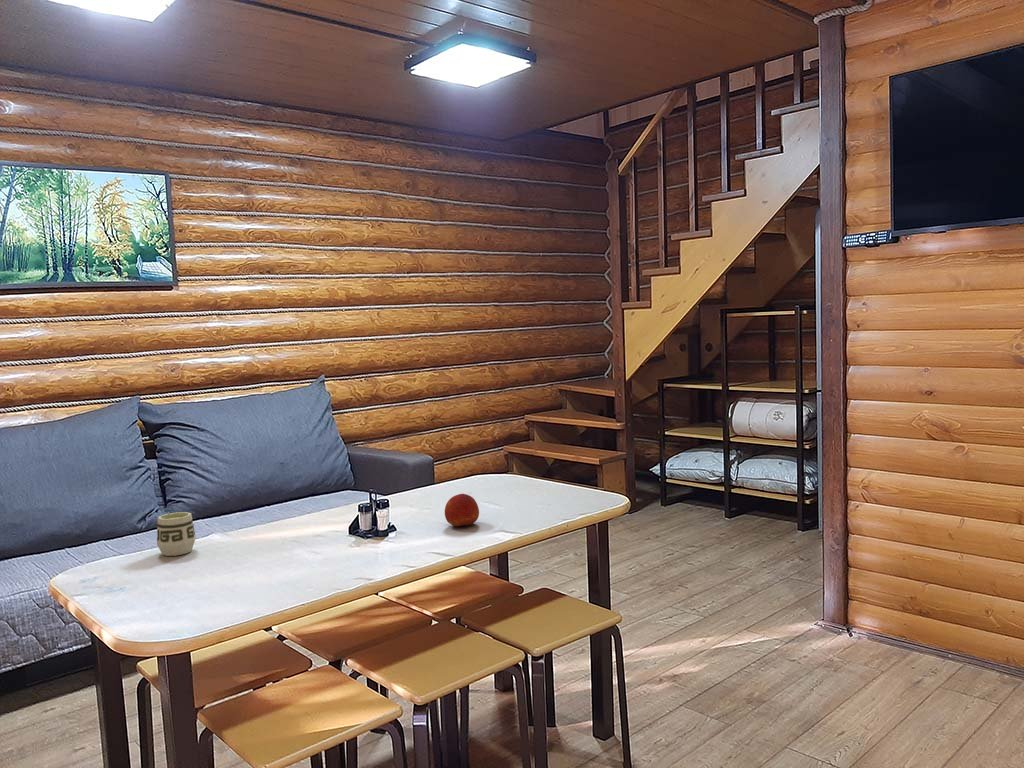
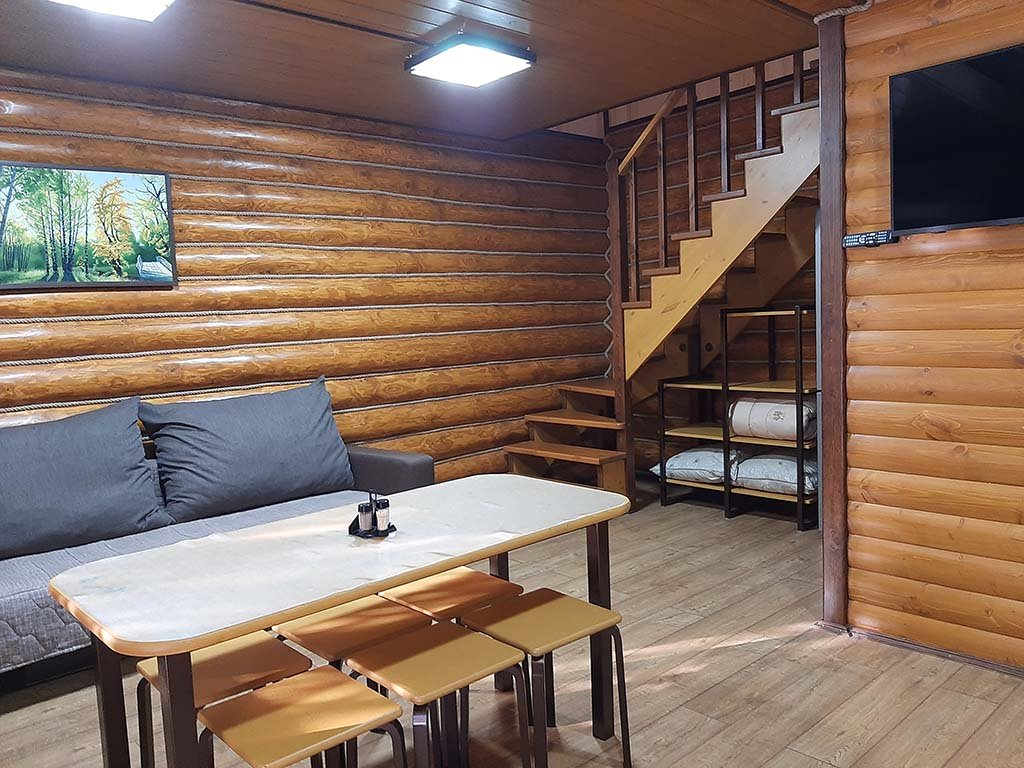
- cup [156,511,197,557]
- fruit [444,493,480,528]
